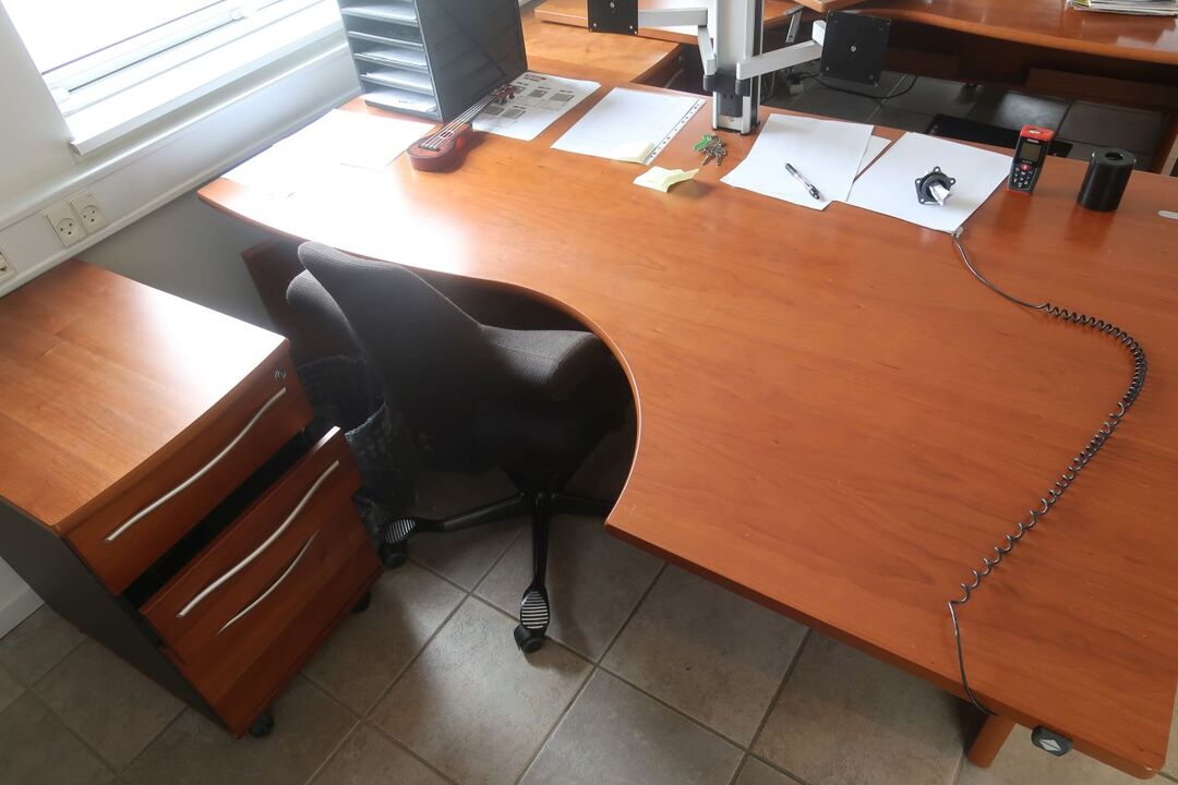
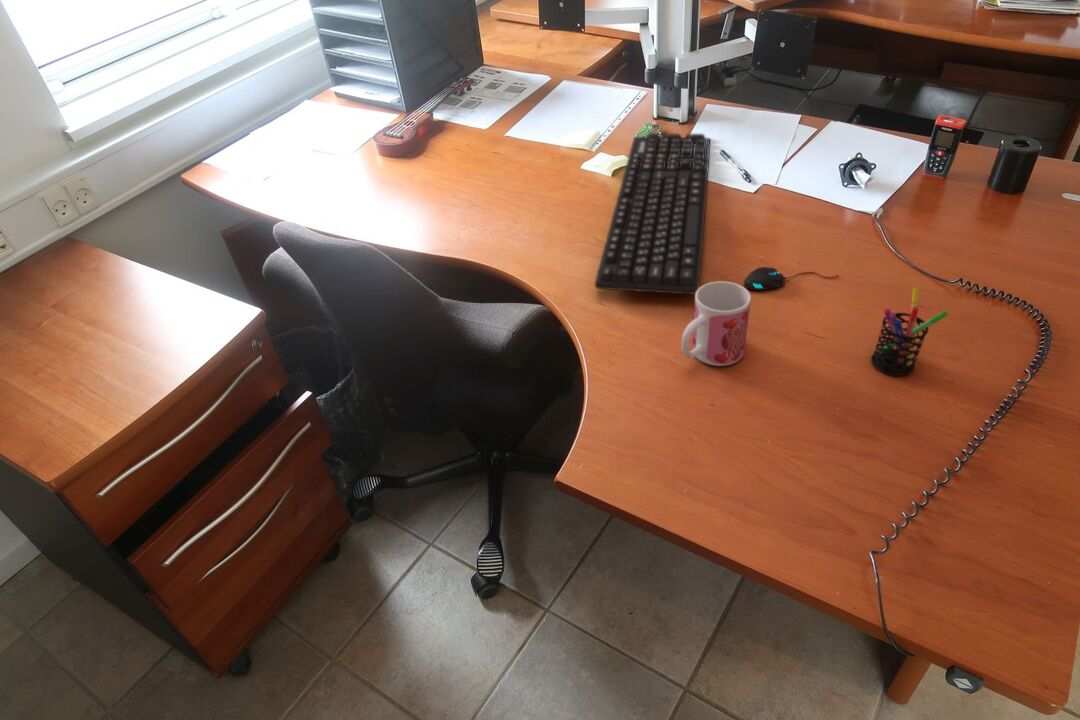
+ keyboard [594,132,711,296]
+ mug [680,280,752,367]
+ pen holder [870,287,949,377]
+ mouse [743,266,839,291]
